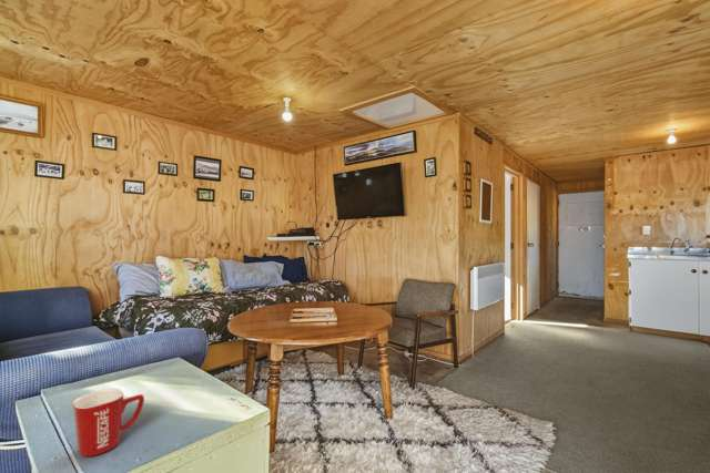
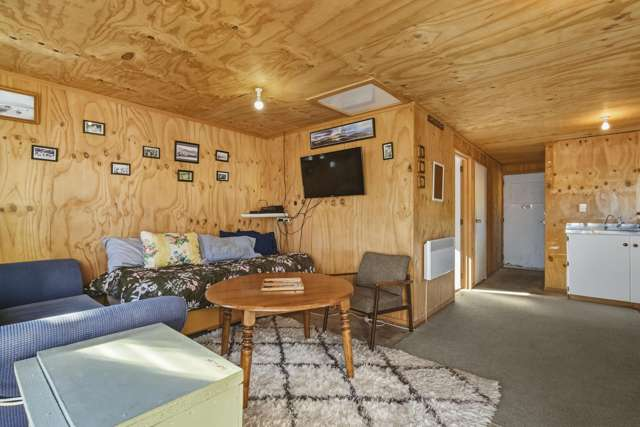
- mug [72,388,145,457]
